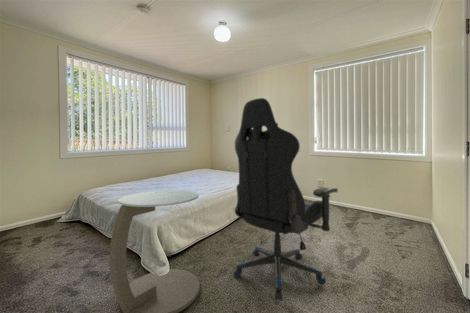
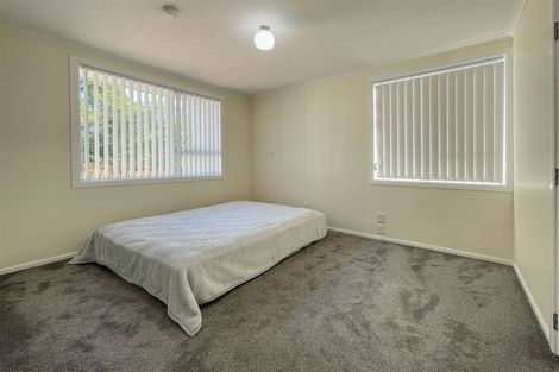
- side table [109,189,201,313]
- chair [232,97,339,302]
